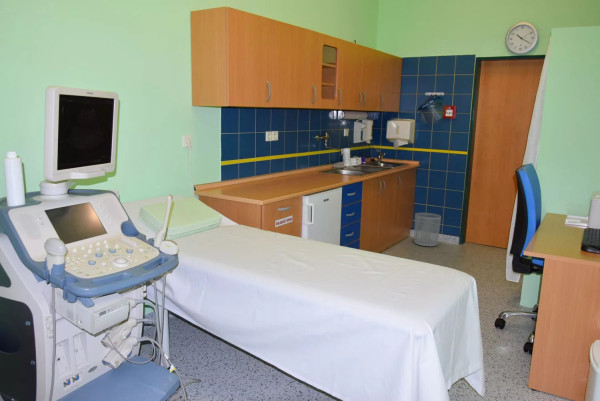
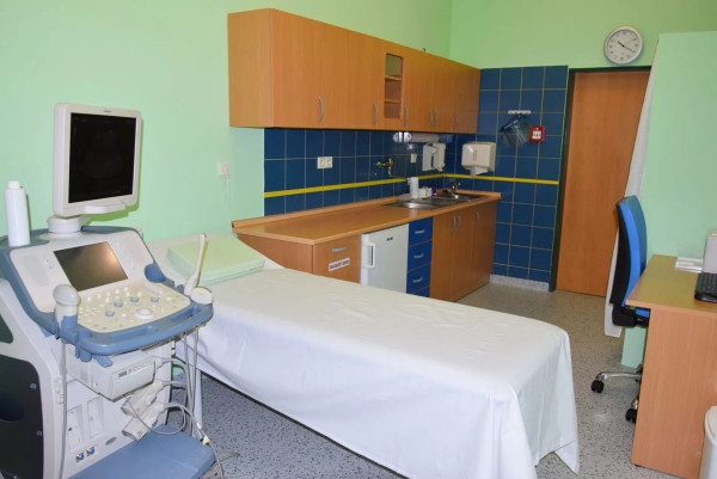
- waste bin [413,212,442,247]
